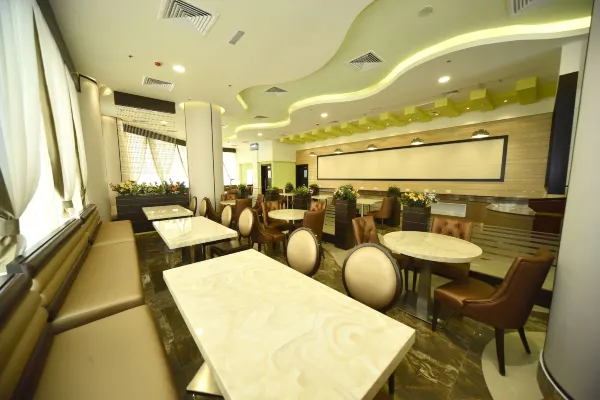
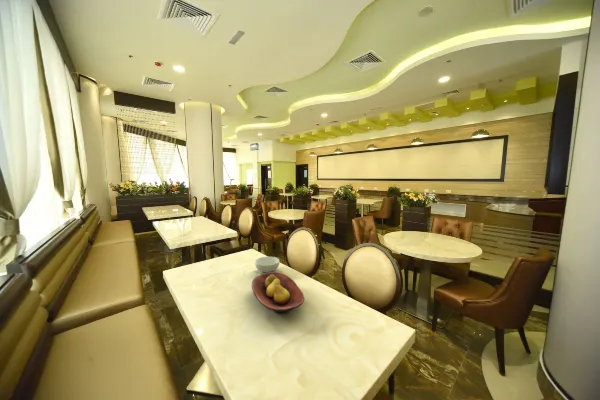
+ cereal bowl [254,256,280,273]
+ fruit bowl [251,271,305,315]
